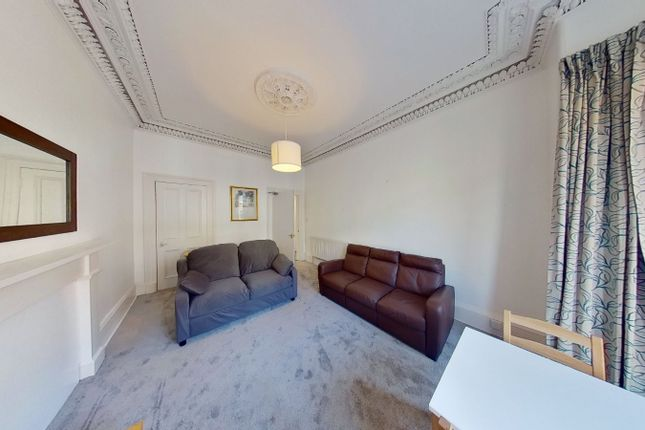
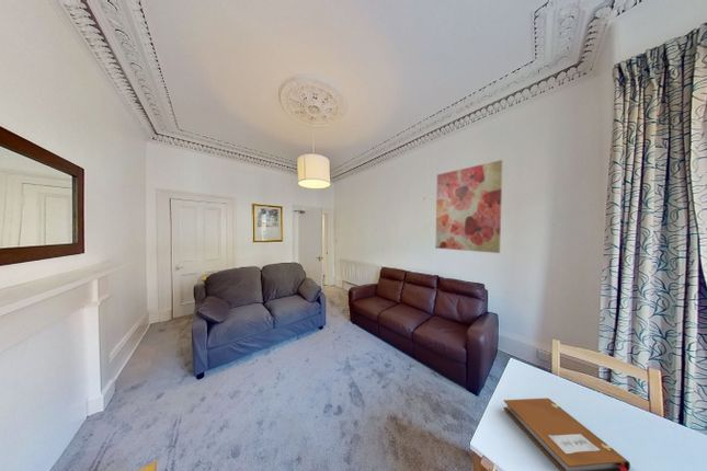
+ wall art [434,159,503,254]
+ notebook [502,397,631,471]
